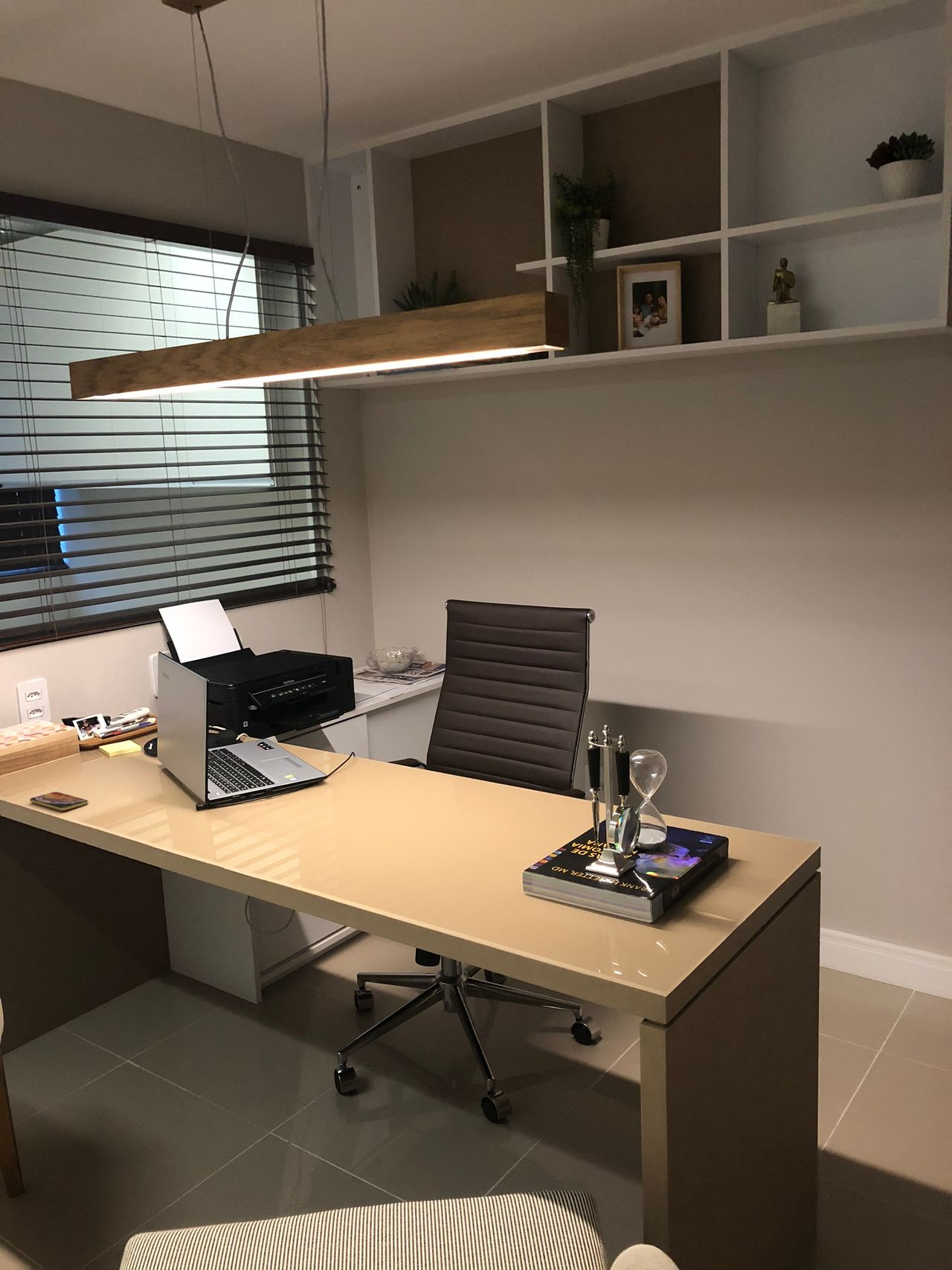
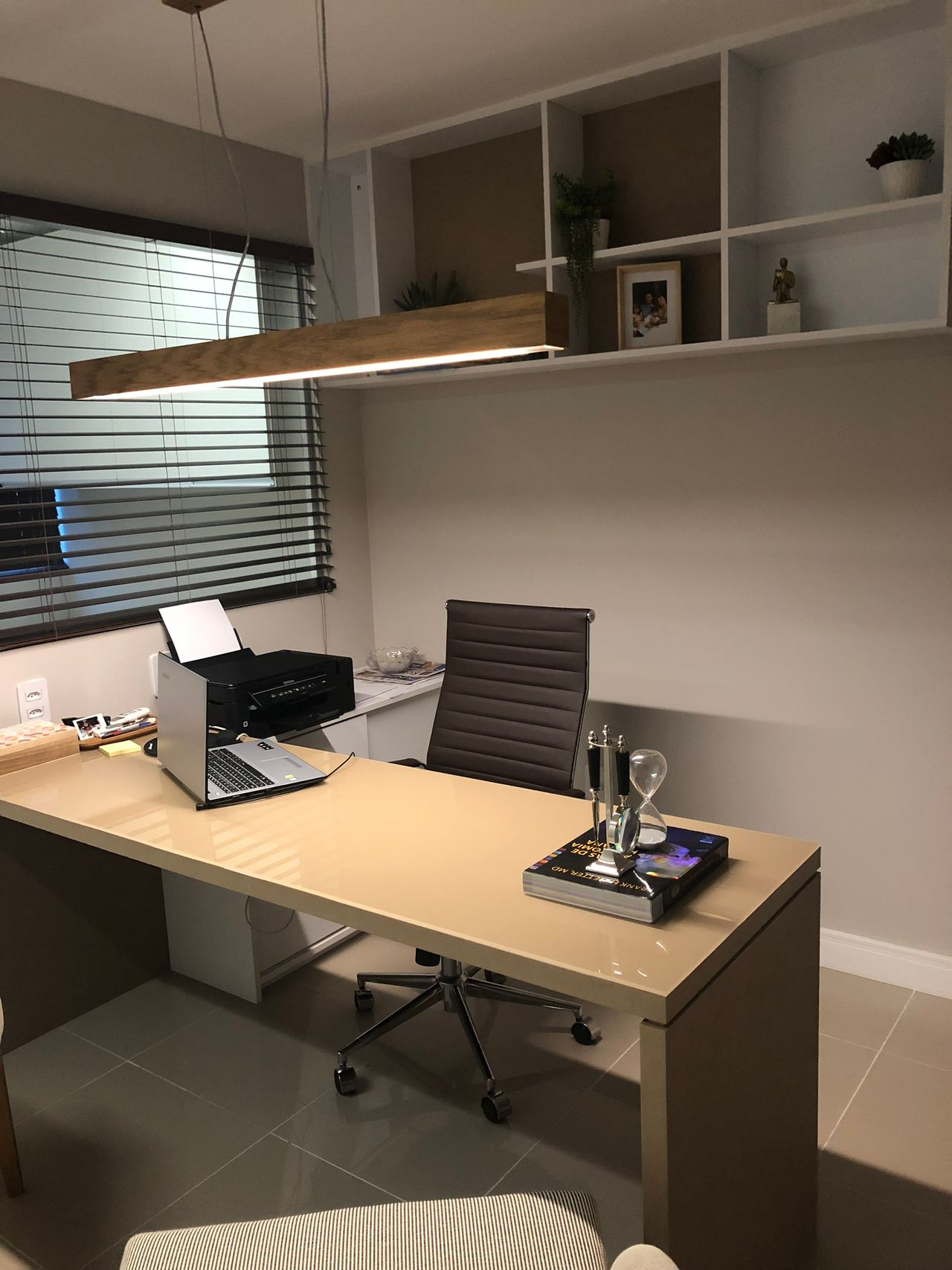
- smartphone [29,791,89,812]
